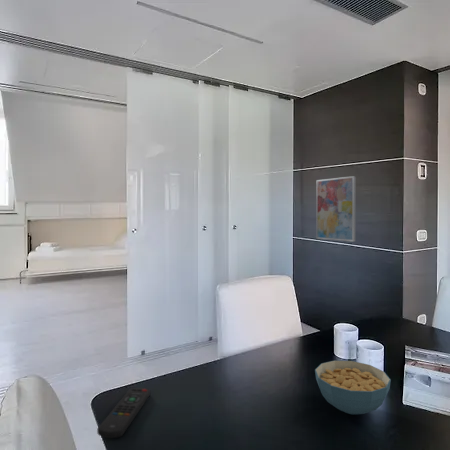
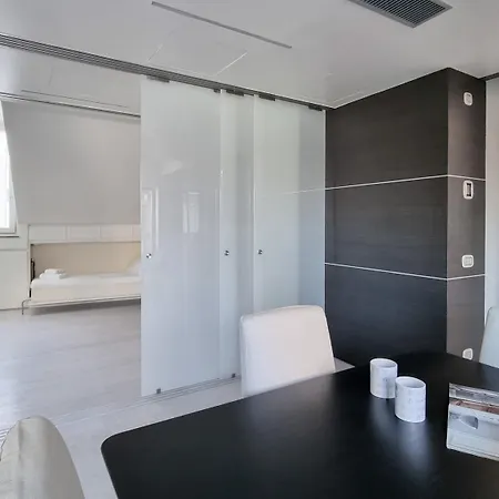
- remote control [96,387,151,439]
- wall art [316,175,357,243]
- cereal bowl [314,360,392,416]
